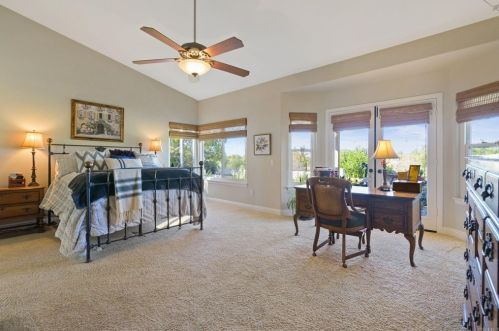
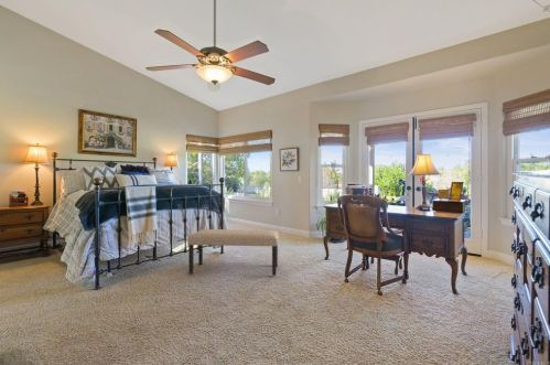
+ bench [186,228,280,277]
